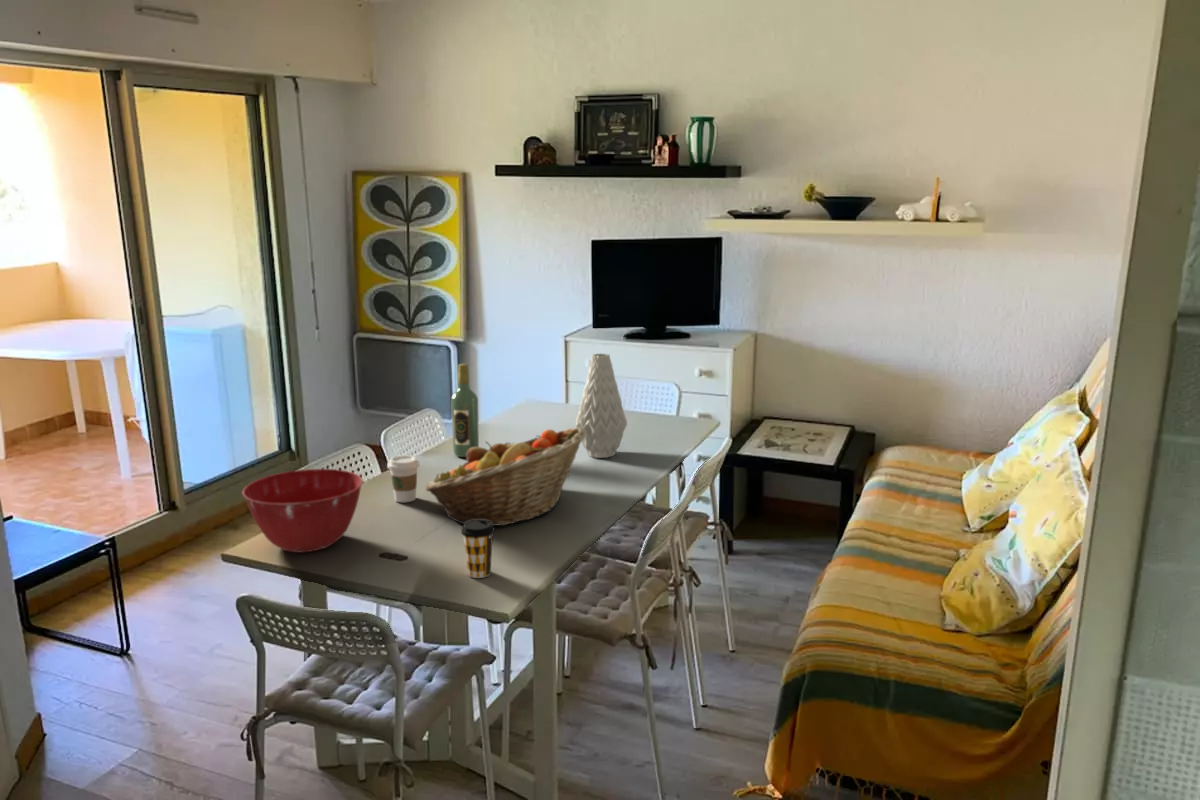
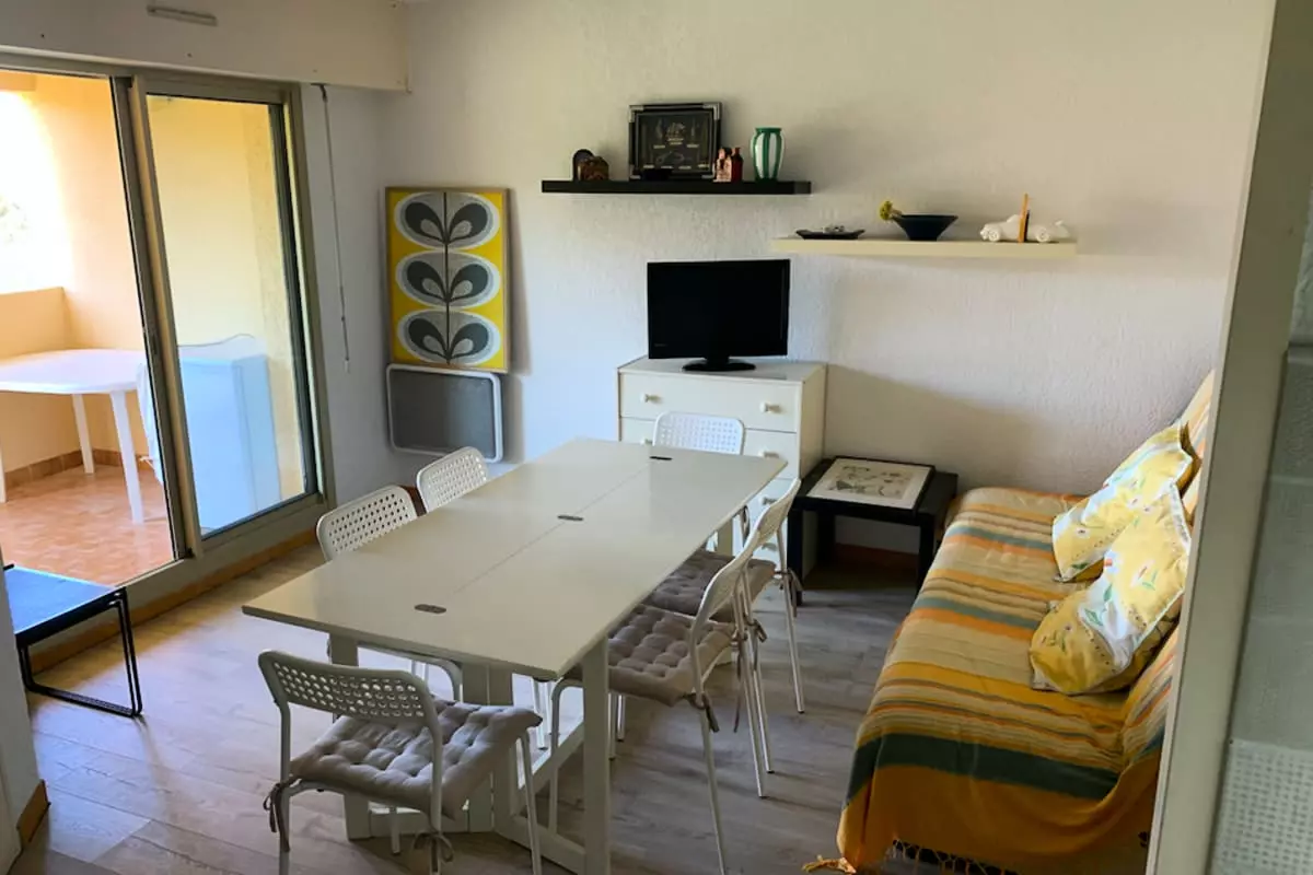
- coffee cup [386,454,421,503]
- coffee cup [460,520,496,579]
- mixing bowl [241,468,364,553]
- vase [575,352,628,459]
- wine bottle [450,363,480,458]
- fruit basket [424,427,586,527]
